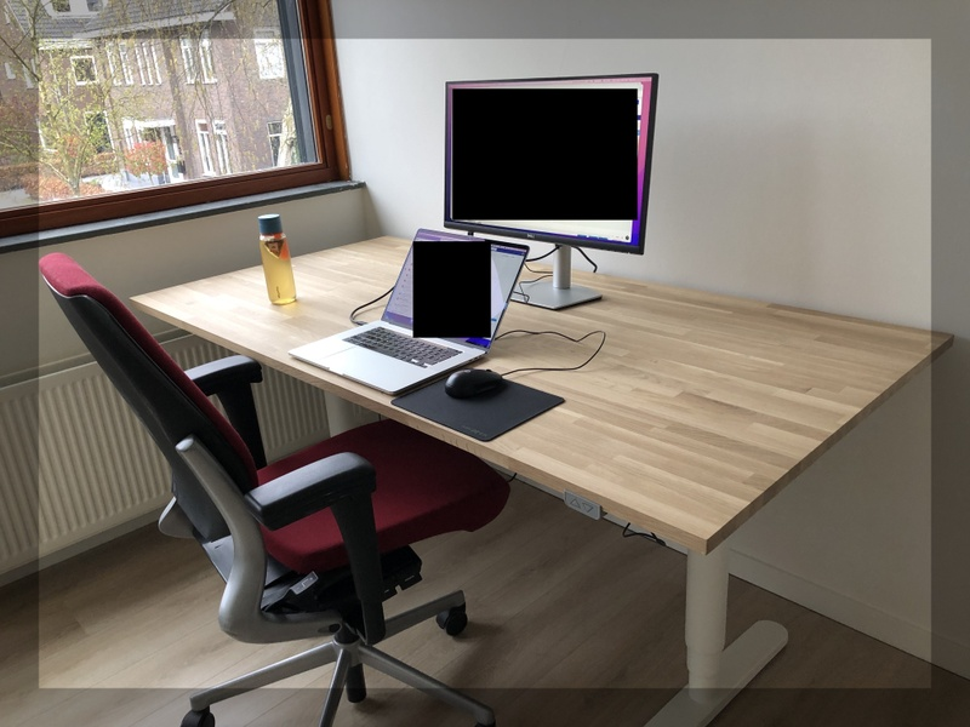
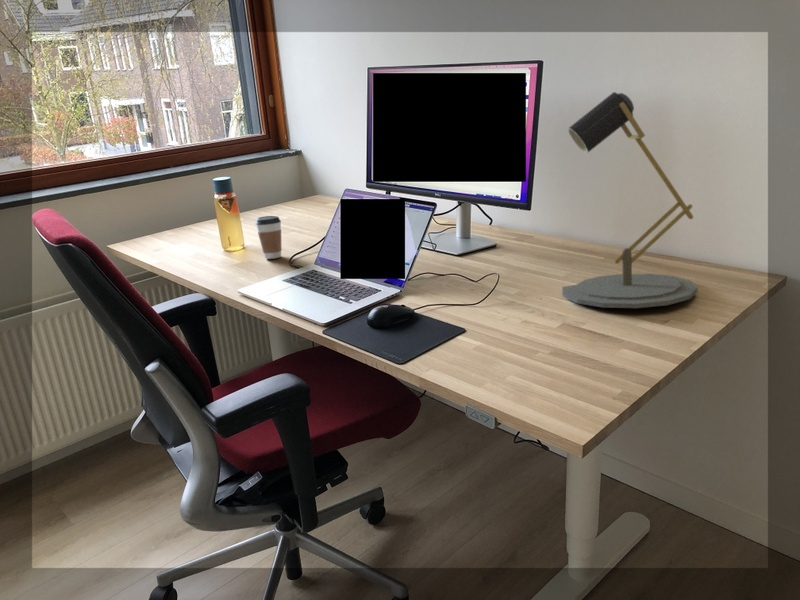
+ coffee cup [255,215,283,260]
+ desk lamp [561,91,699,309]
